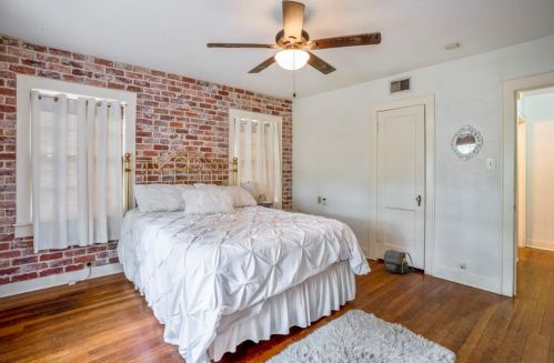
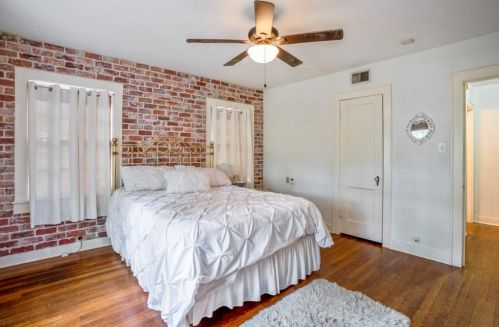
- shoulder bag [383,249,416,274]
